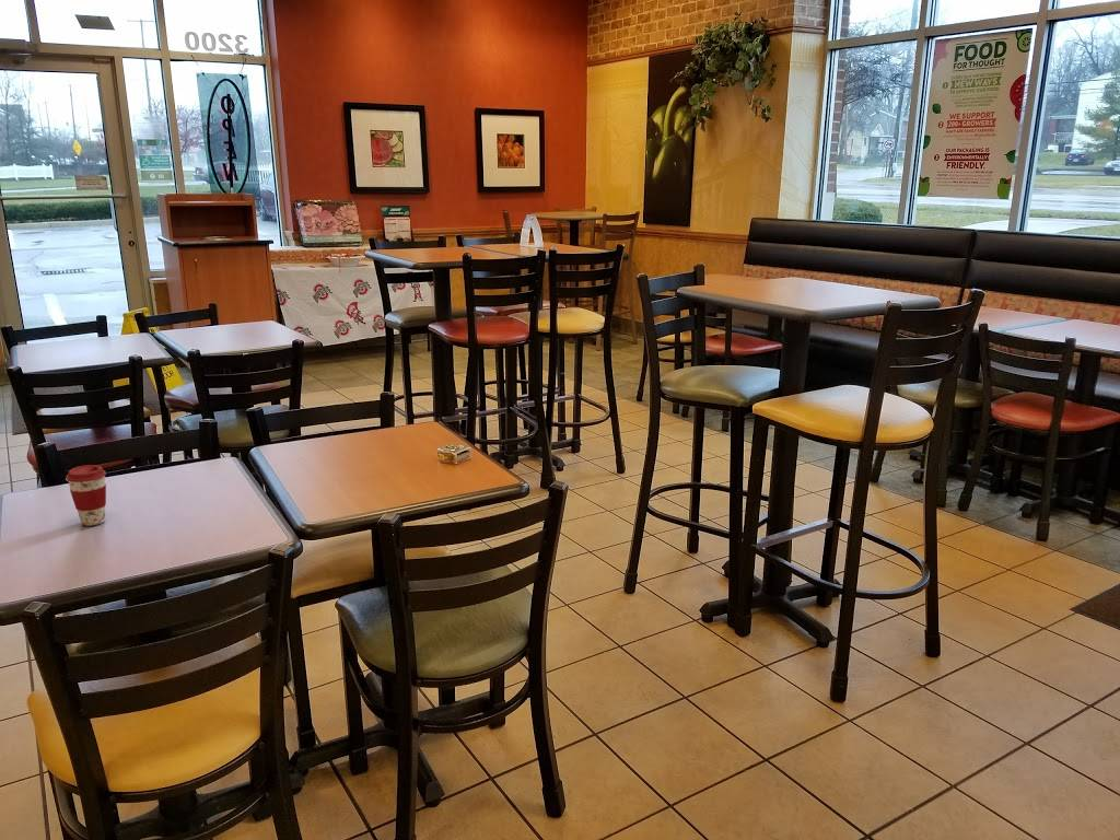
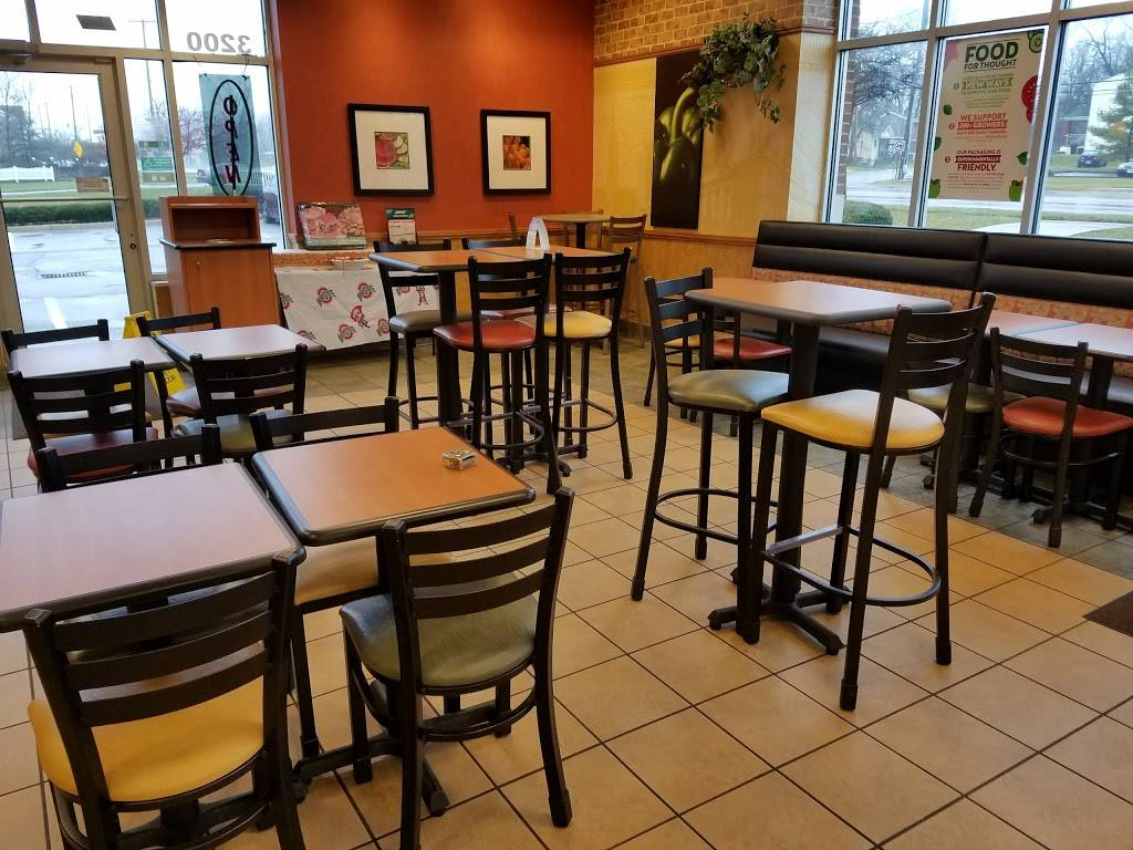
- coffee cup [65,464,107,527]
